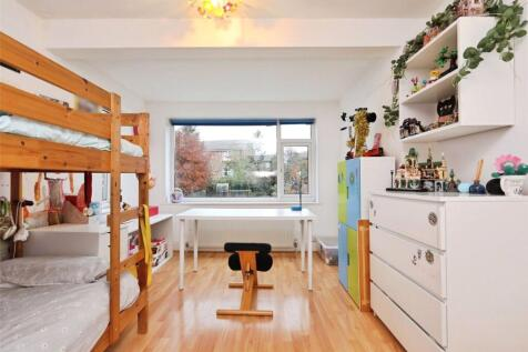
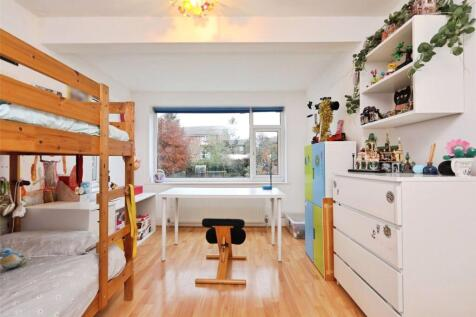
+ plush toy [0,247,32,269]
